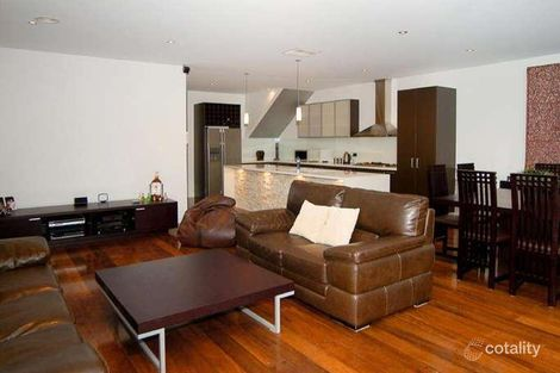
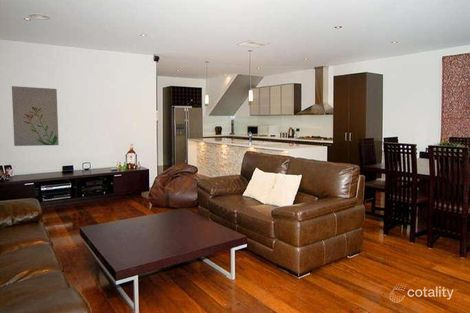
+ wall art [11,85,60,147]
